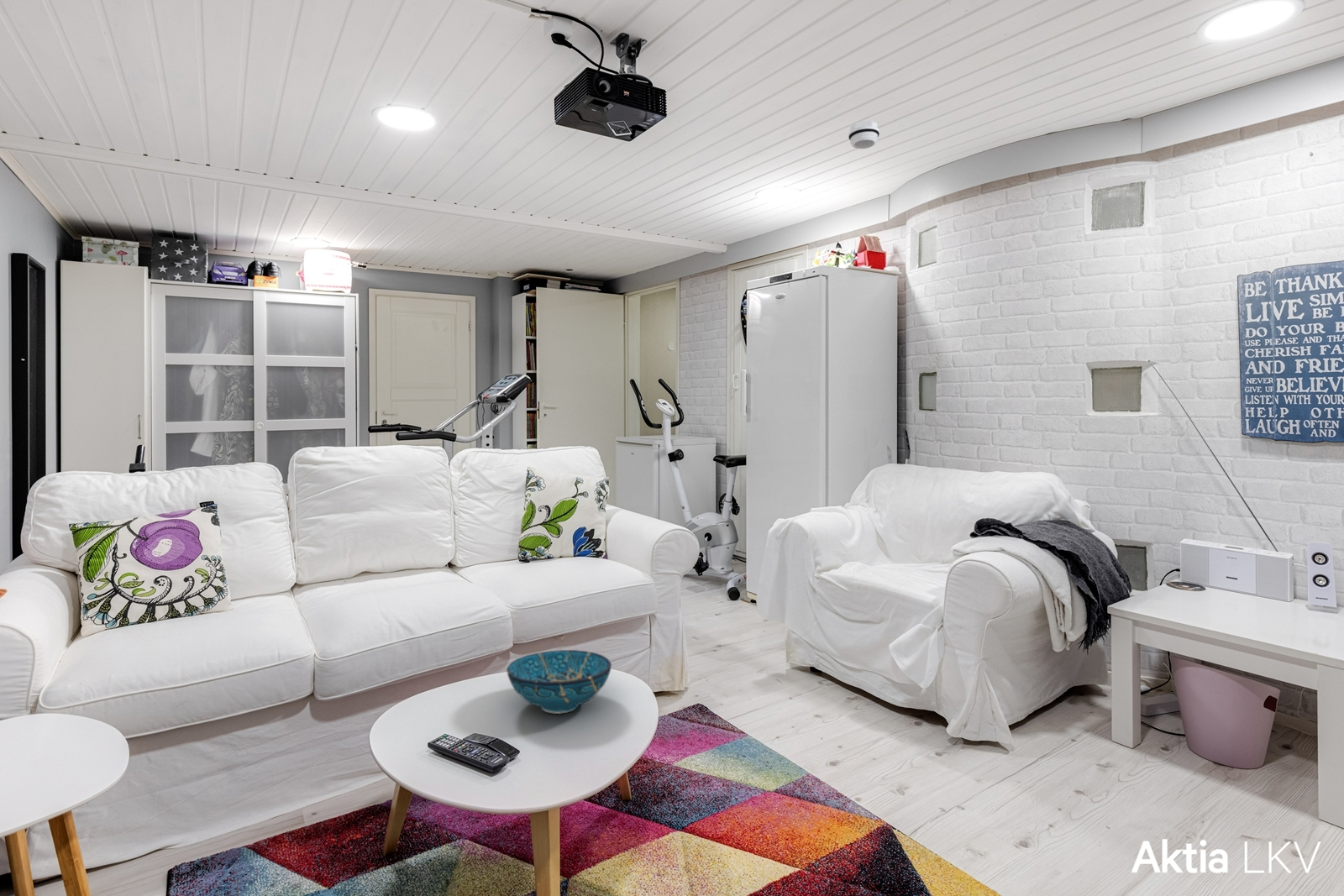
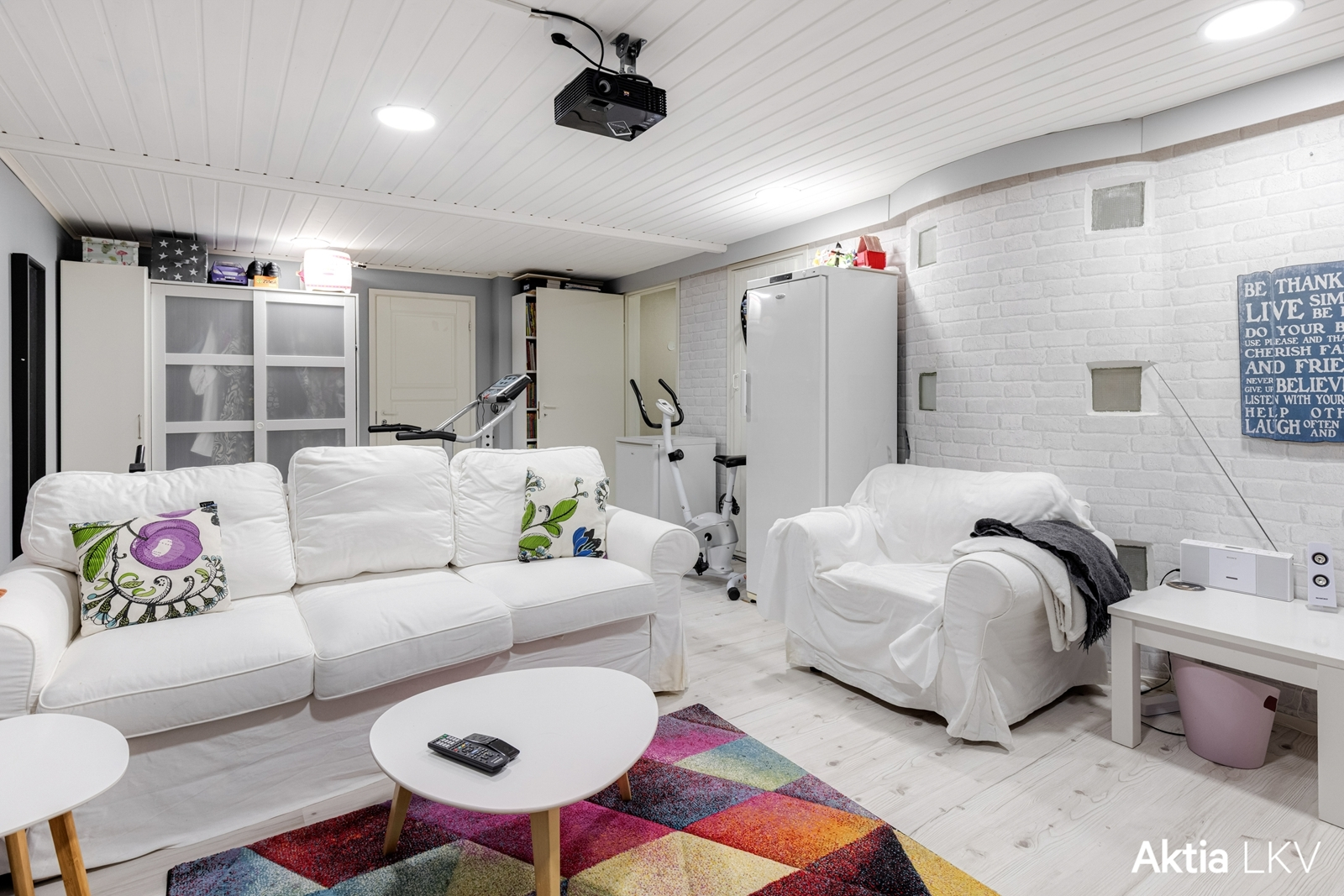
- decorative bowl [506,649,612,715]
- smoke detector [848,120,880,149]
